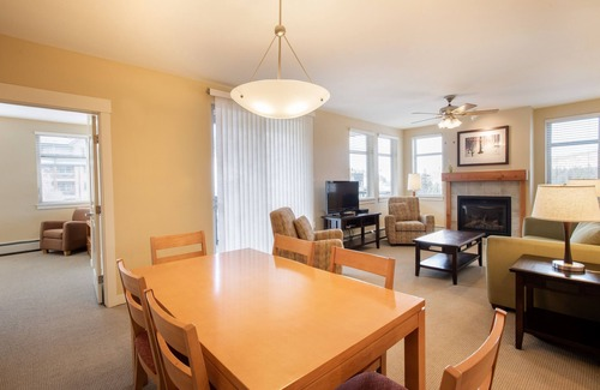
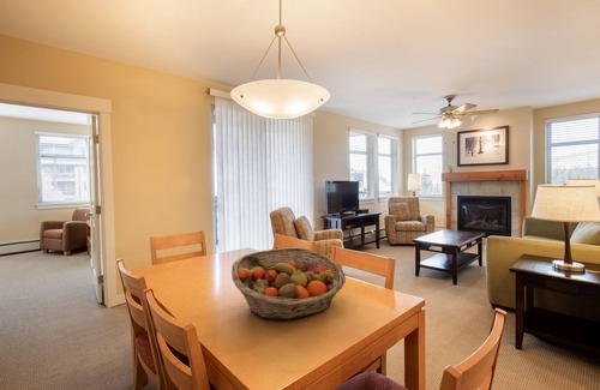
+ fruit basket [230,246,347,322]
